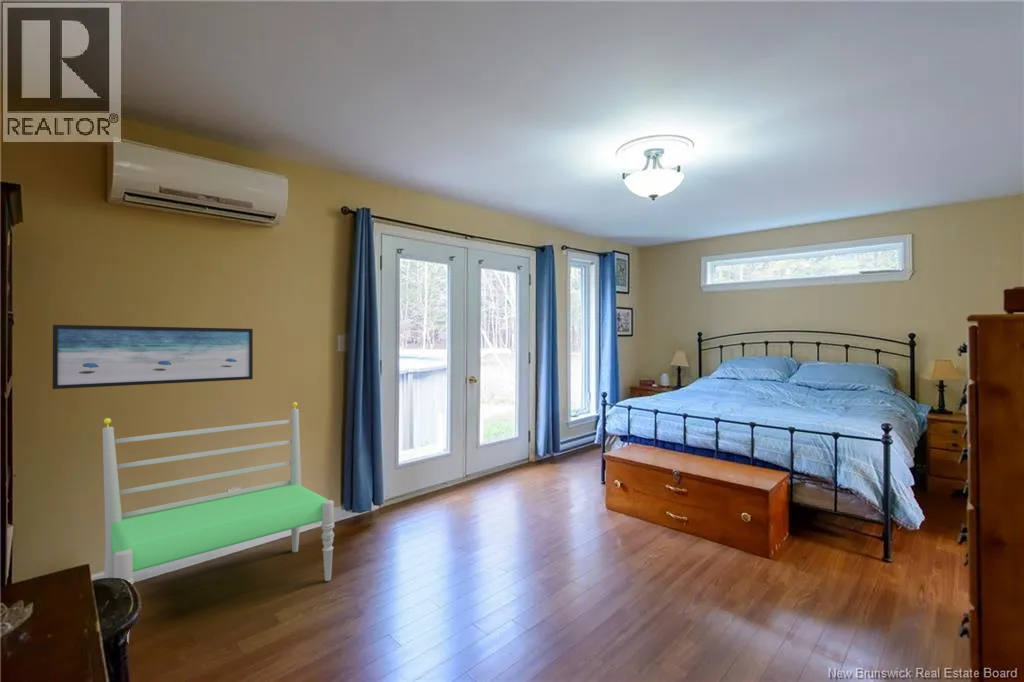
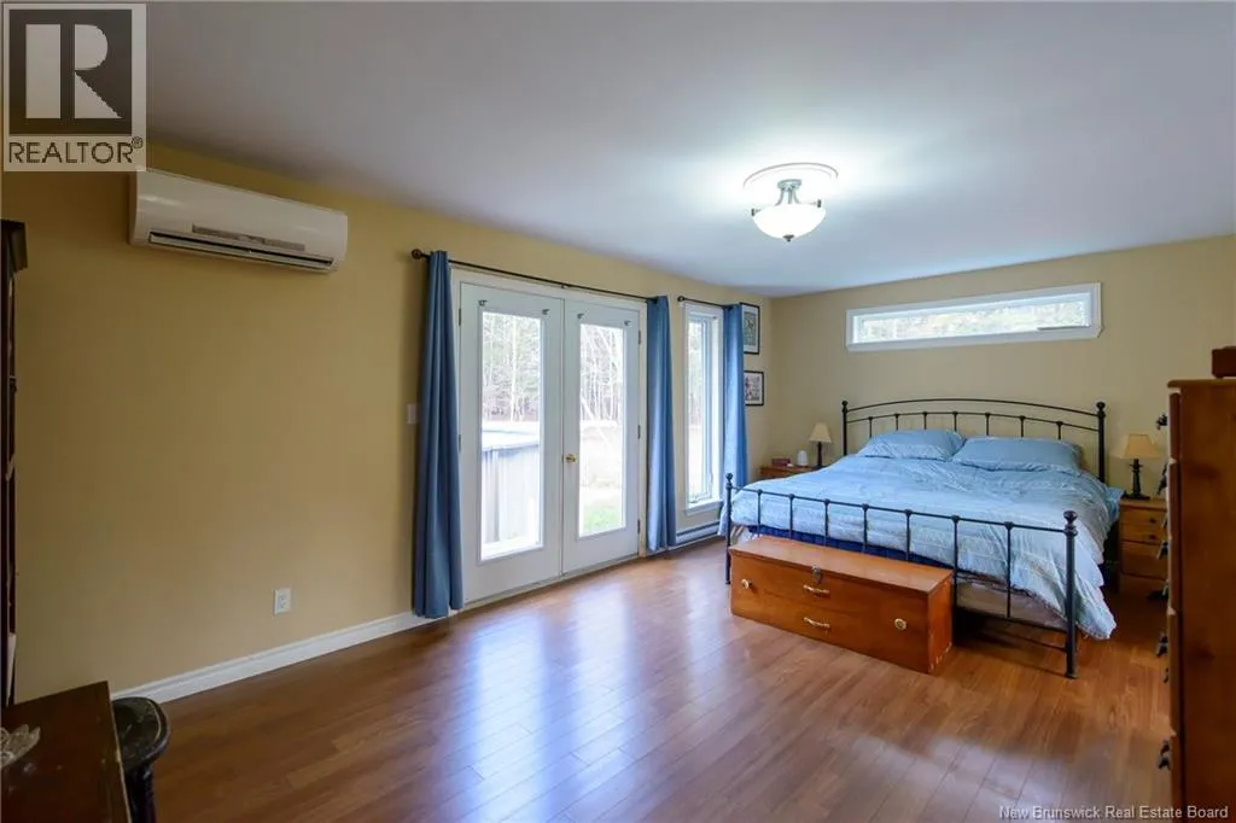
- wall art [51,324,254,390]
- bench [102,401,336,643]
